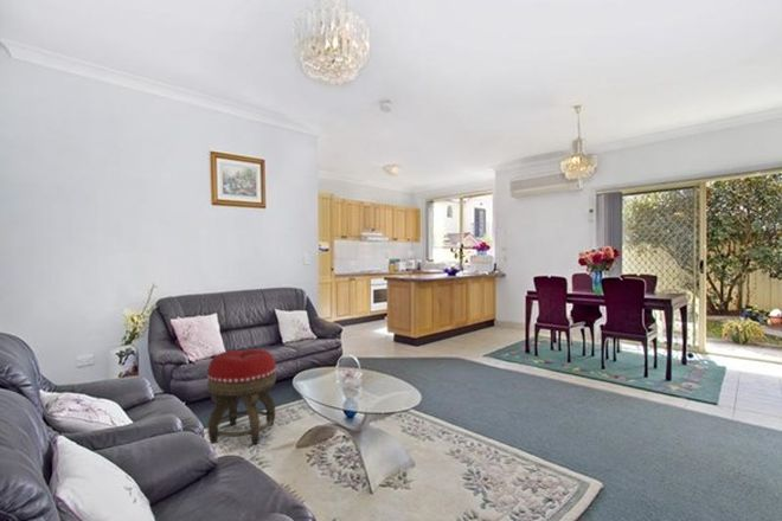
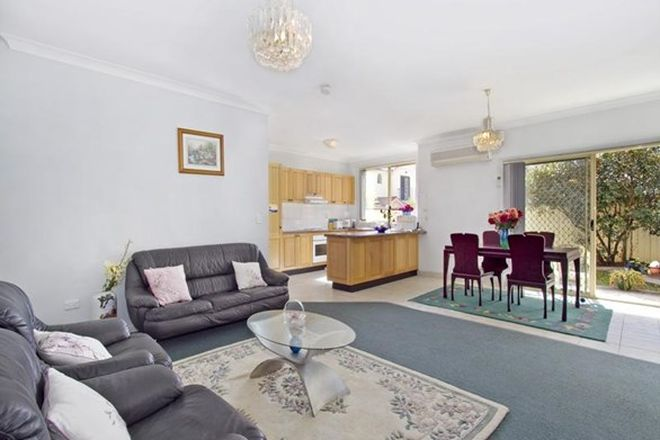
- footstool [206,348,277,445]
